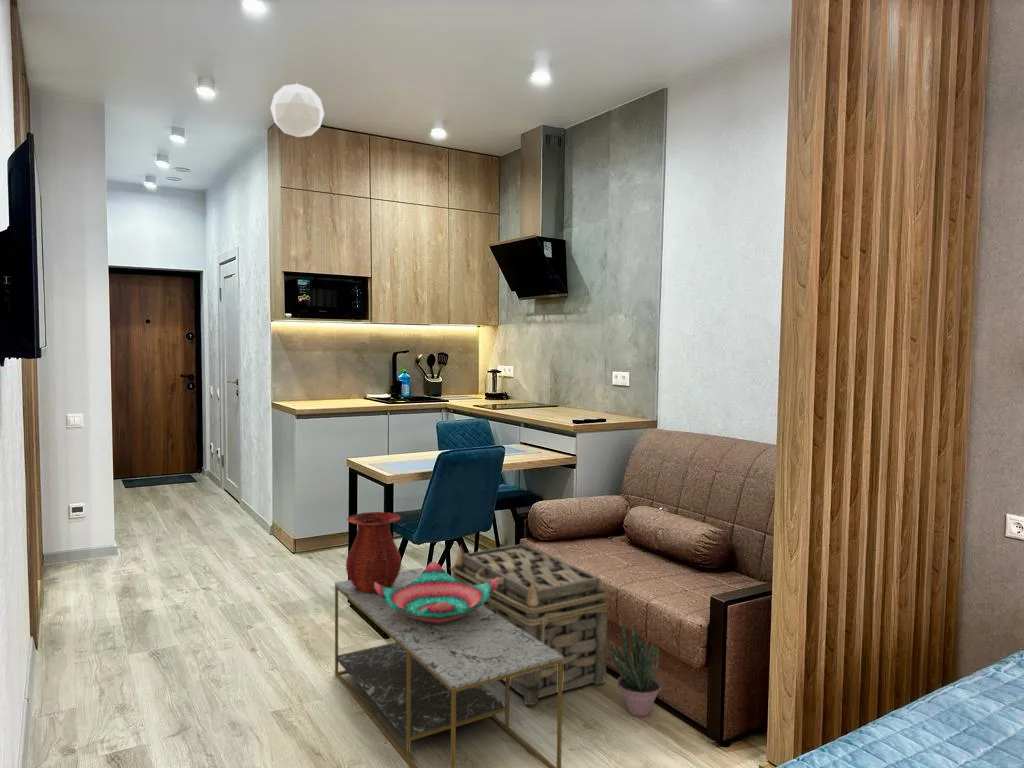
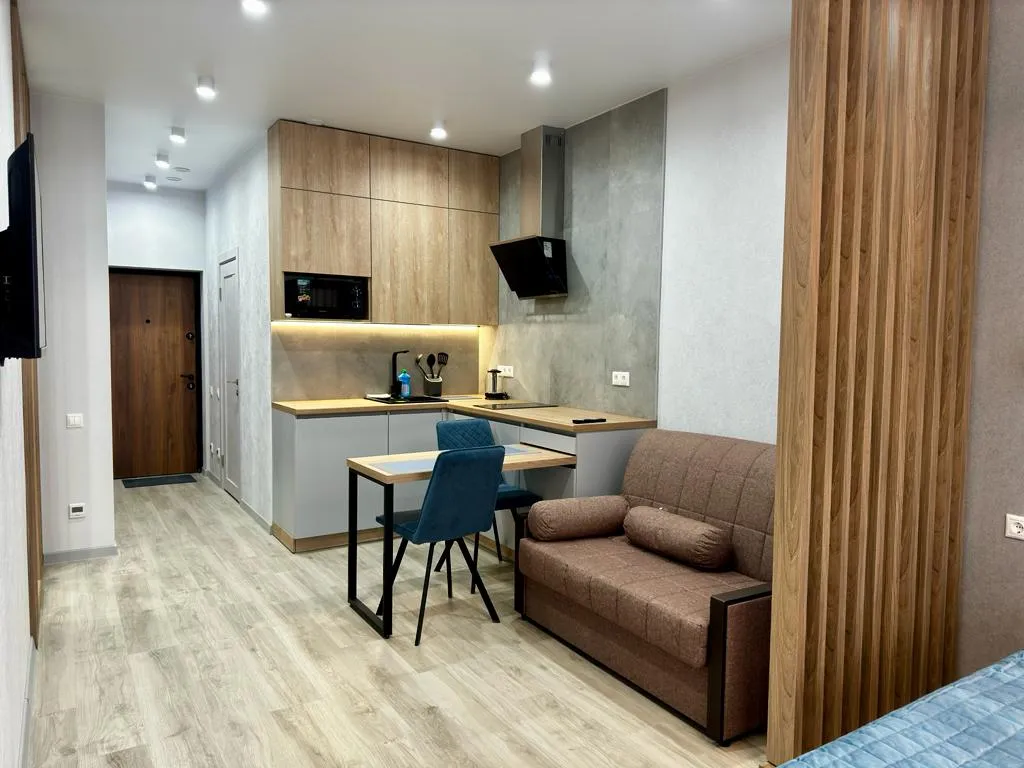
- decorative bowl [374,561,499,625]
- basket [449,543,608,706]
- potted plant [607,619,662,718]
- pendant light [270,71,325,138]
- vase [345,511,403,593]
- coffee table [334,567,563,768]
